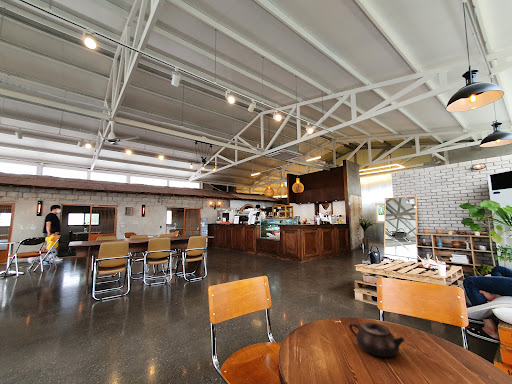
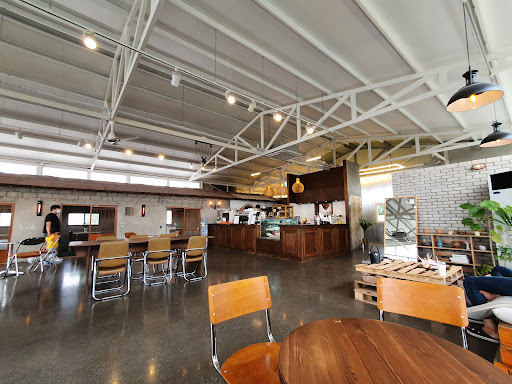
- teapot [348,322,406,358]
